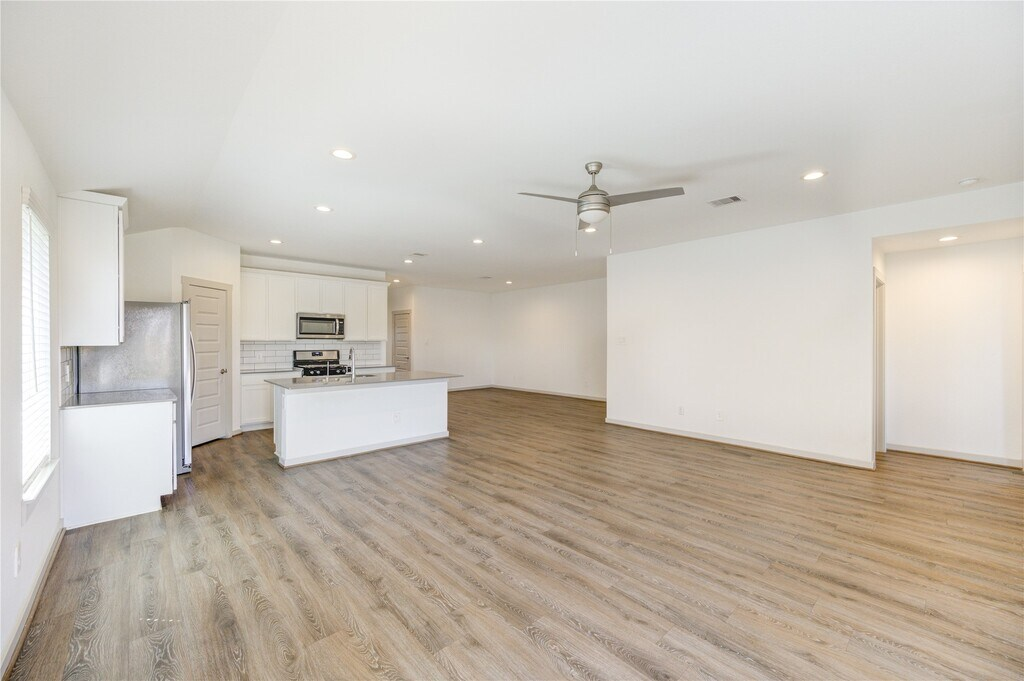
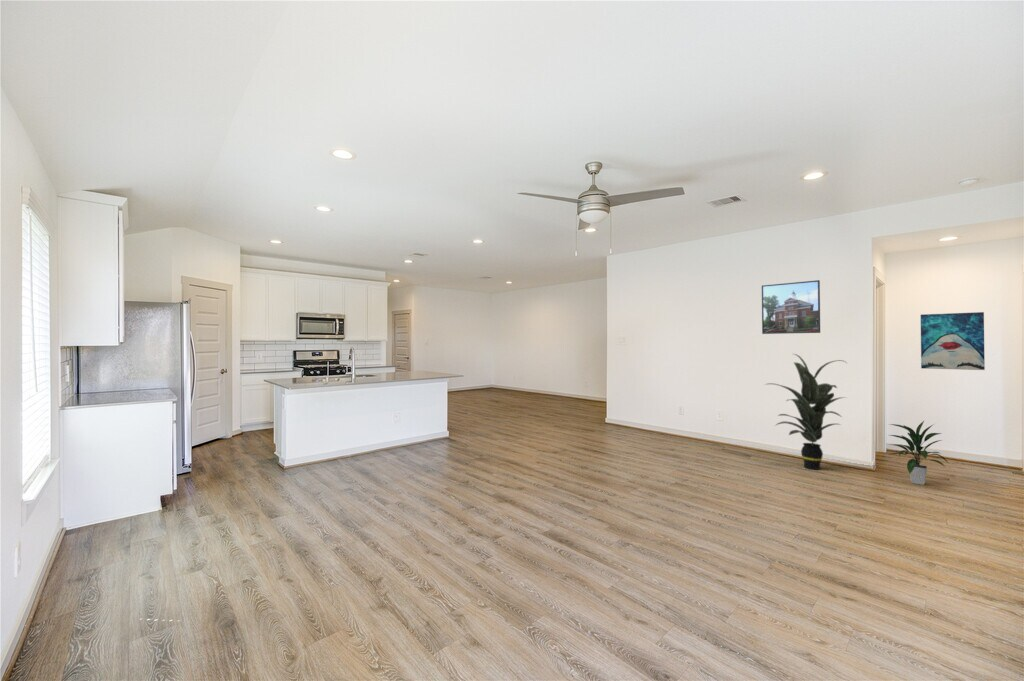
+ indoor plant [763,353,848,470]
+ wall art [920,311,986,371]
+ indoor plant [888,420,950,486]
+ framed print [761,279,821,335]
